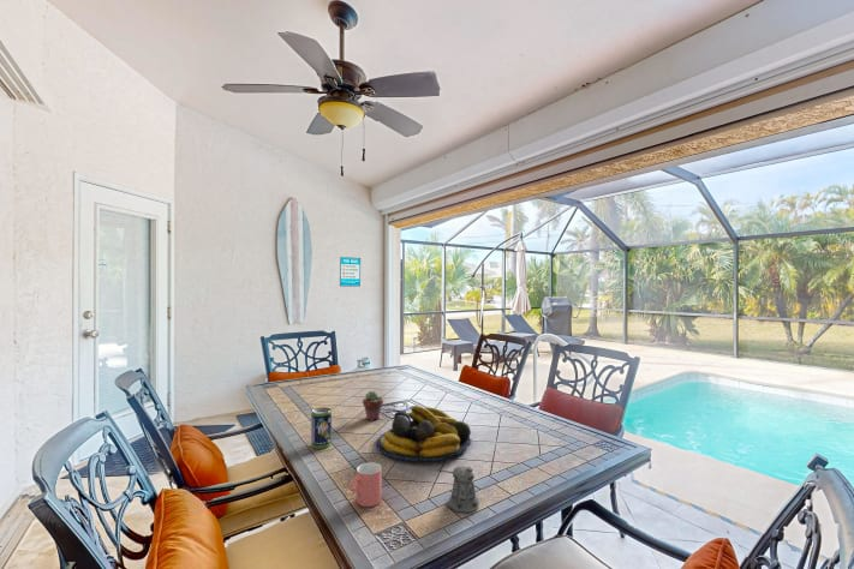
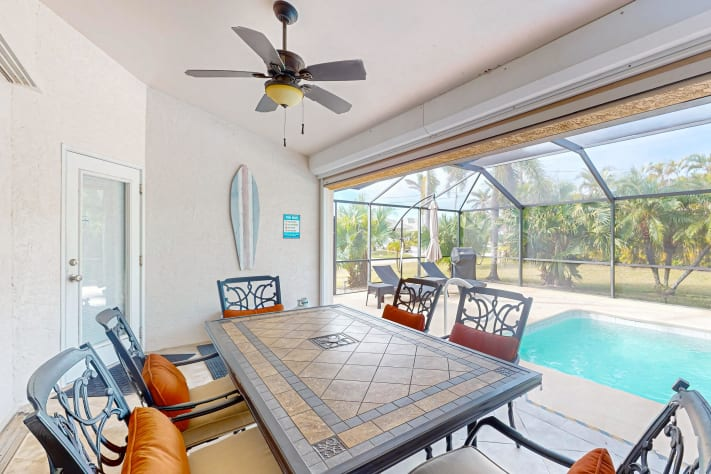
- fruit bowl [376,405,472,462]
- cup [347,461,383,508]
- pepper shaker [437,465,479,514]
- potted succulent [362,390,384,421]
- beverage can [310,406,333,450]
